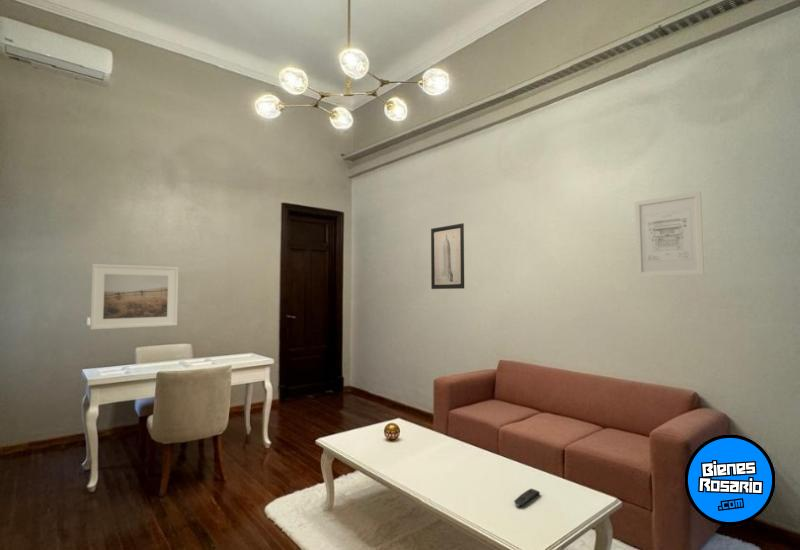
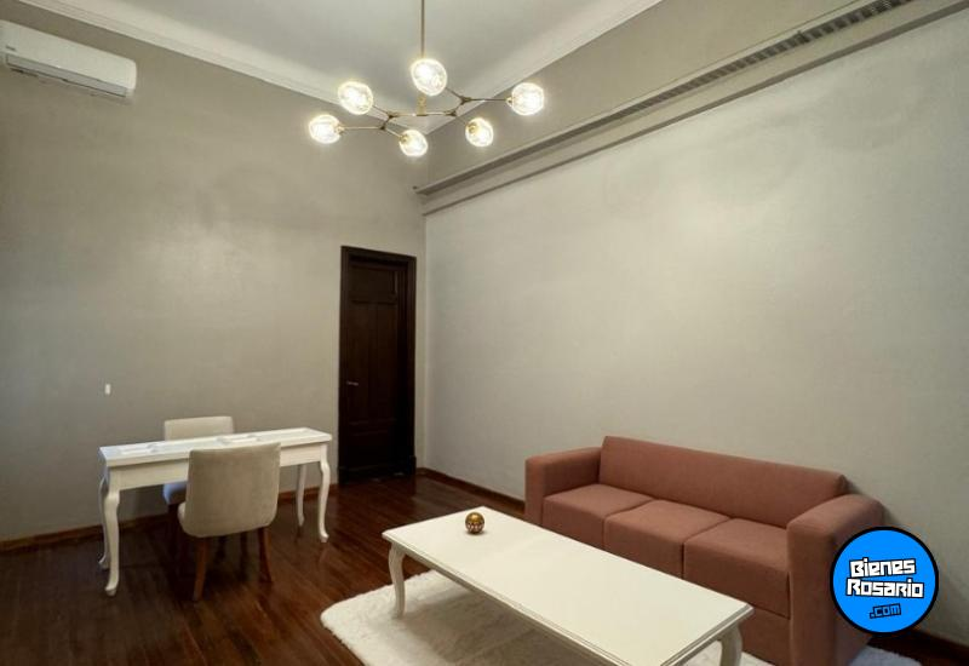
- wall art [634,190,705,278]
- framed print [89,263,179,330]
- wall art [430,222,465,290]
- remote control [513,488,541,507]
